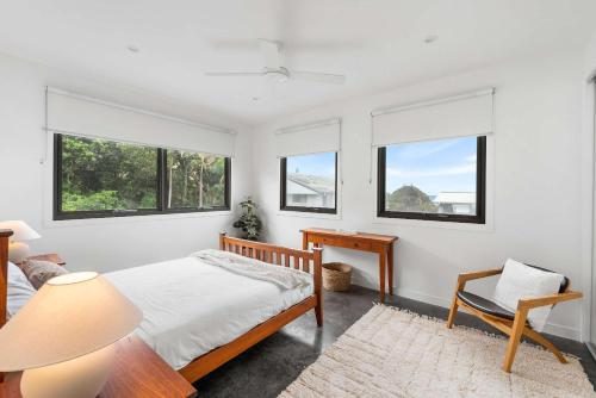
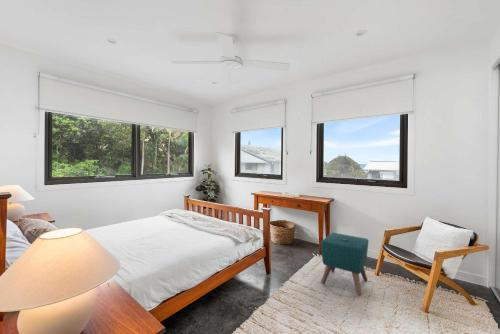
+ ottoman [320,232,370,297]
